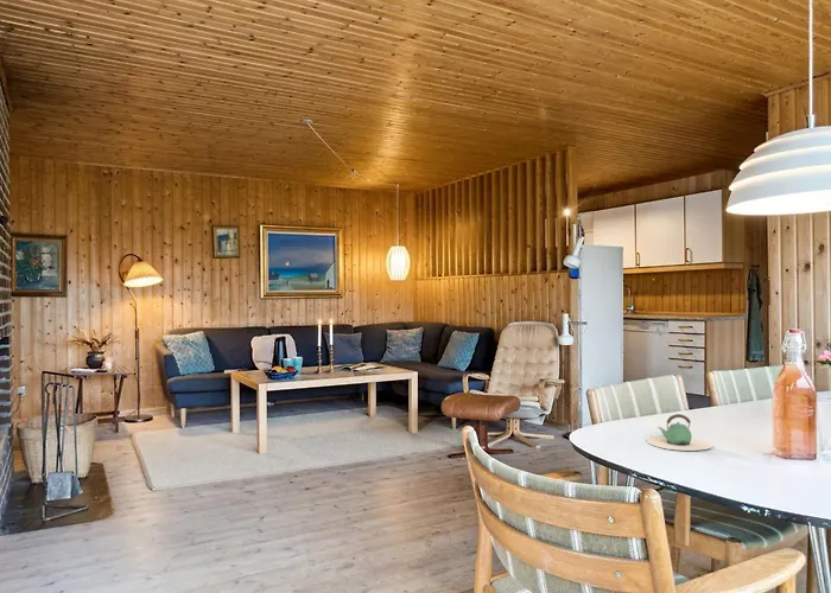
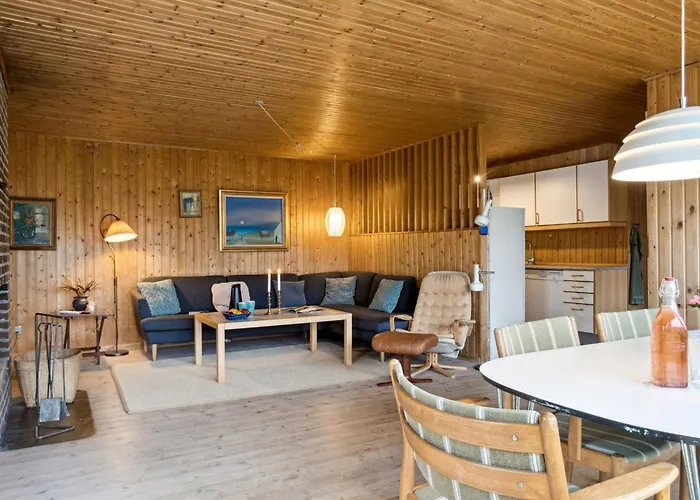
- teapot [646,413,713,452]
